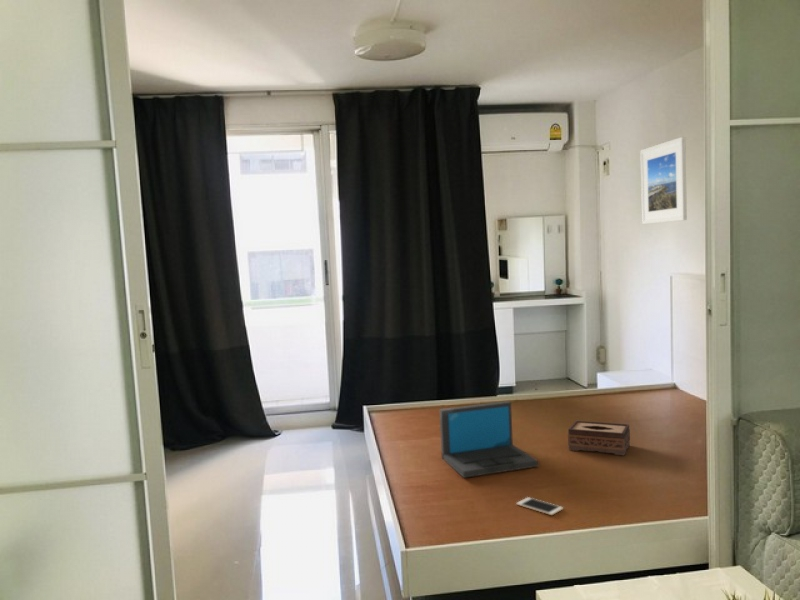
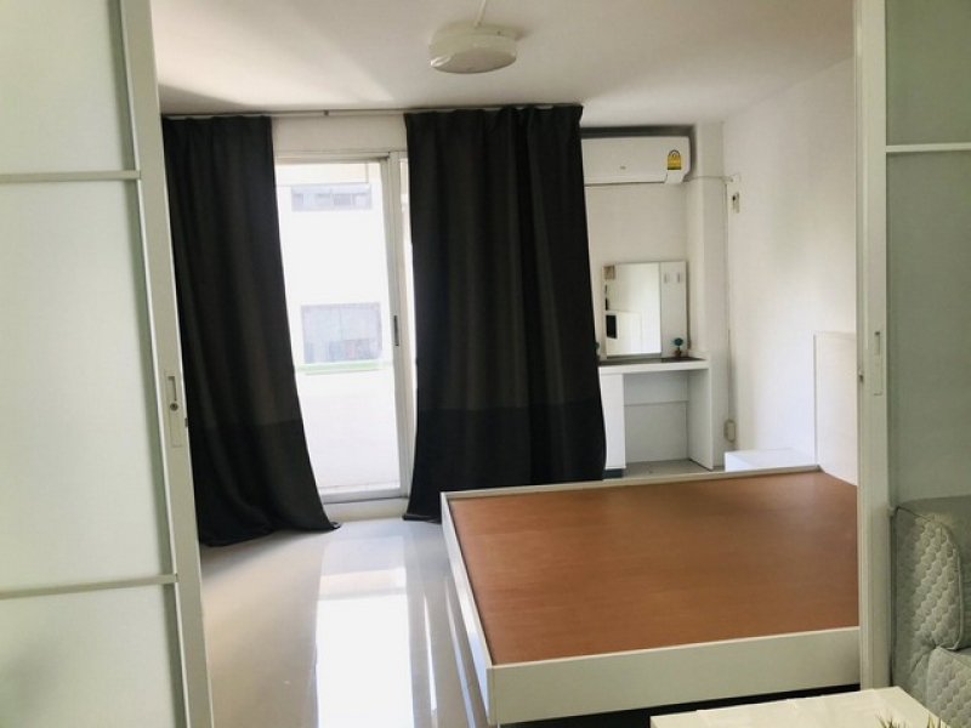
- cell phone [515,496,564,516]
- tissue box [567,420,631,456]
- laptop [438,400,539,479]
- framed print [639,136,688,225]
